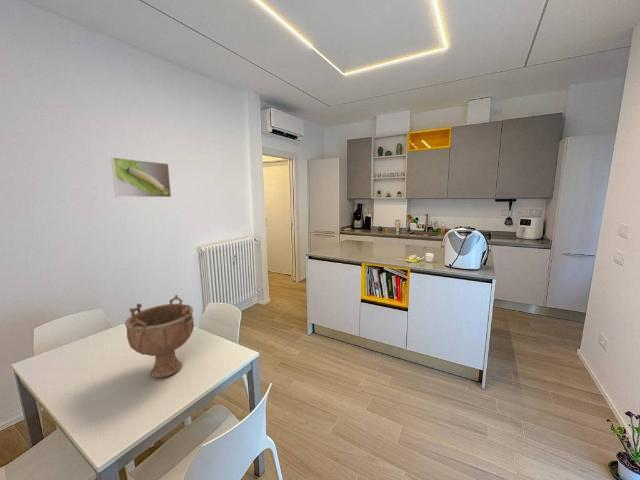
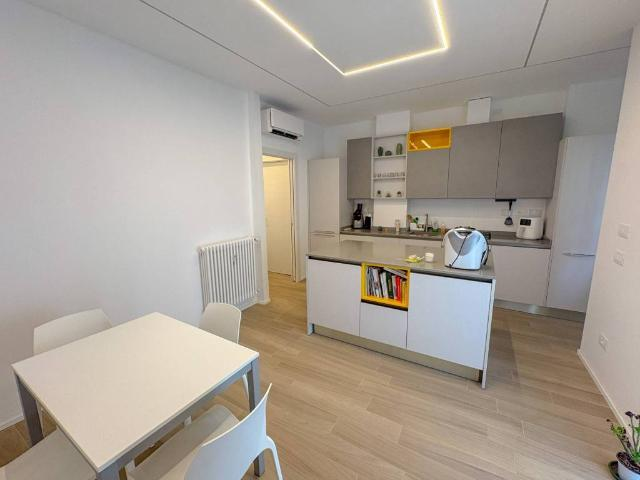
- decorative bowl [124,294,195,379]
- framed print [110,156,172,198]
